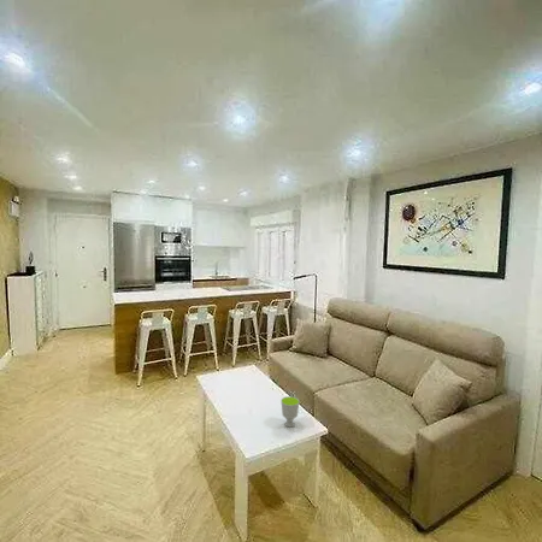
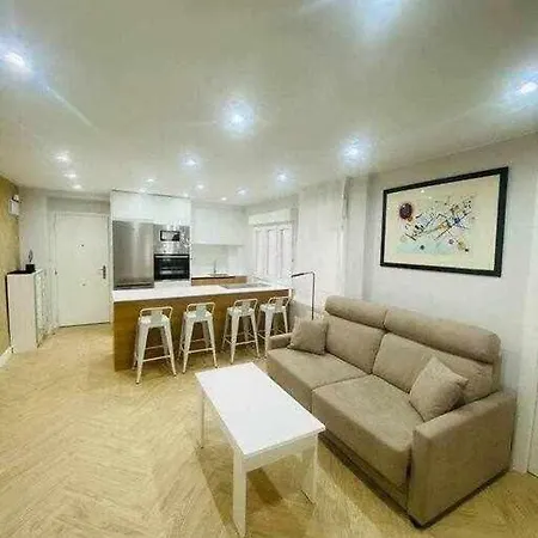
- cup [279,395,301,429]
